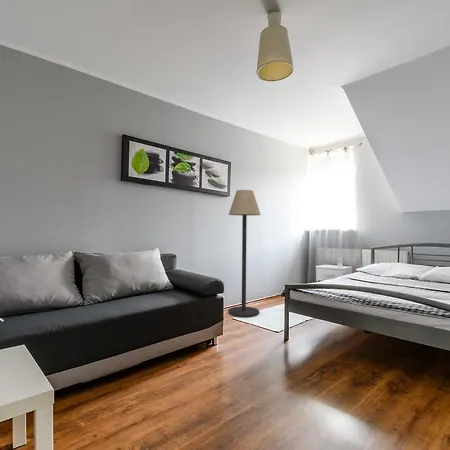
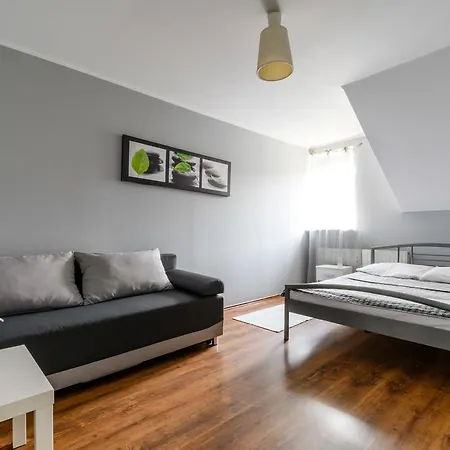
- floor lamp [227,189,262,318]
